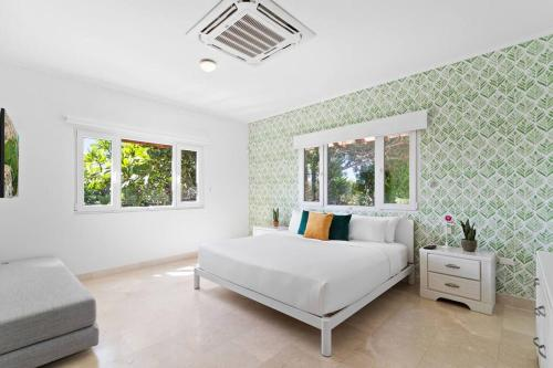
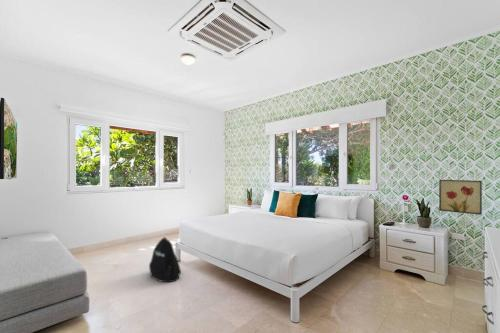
+ wall art [438,179,483,216]
+ backpack [148,236,182,283]
